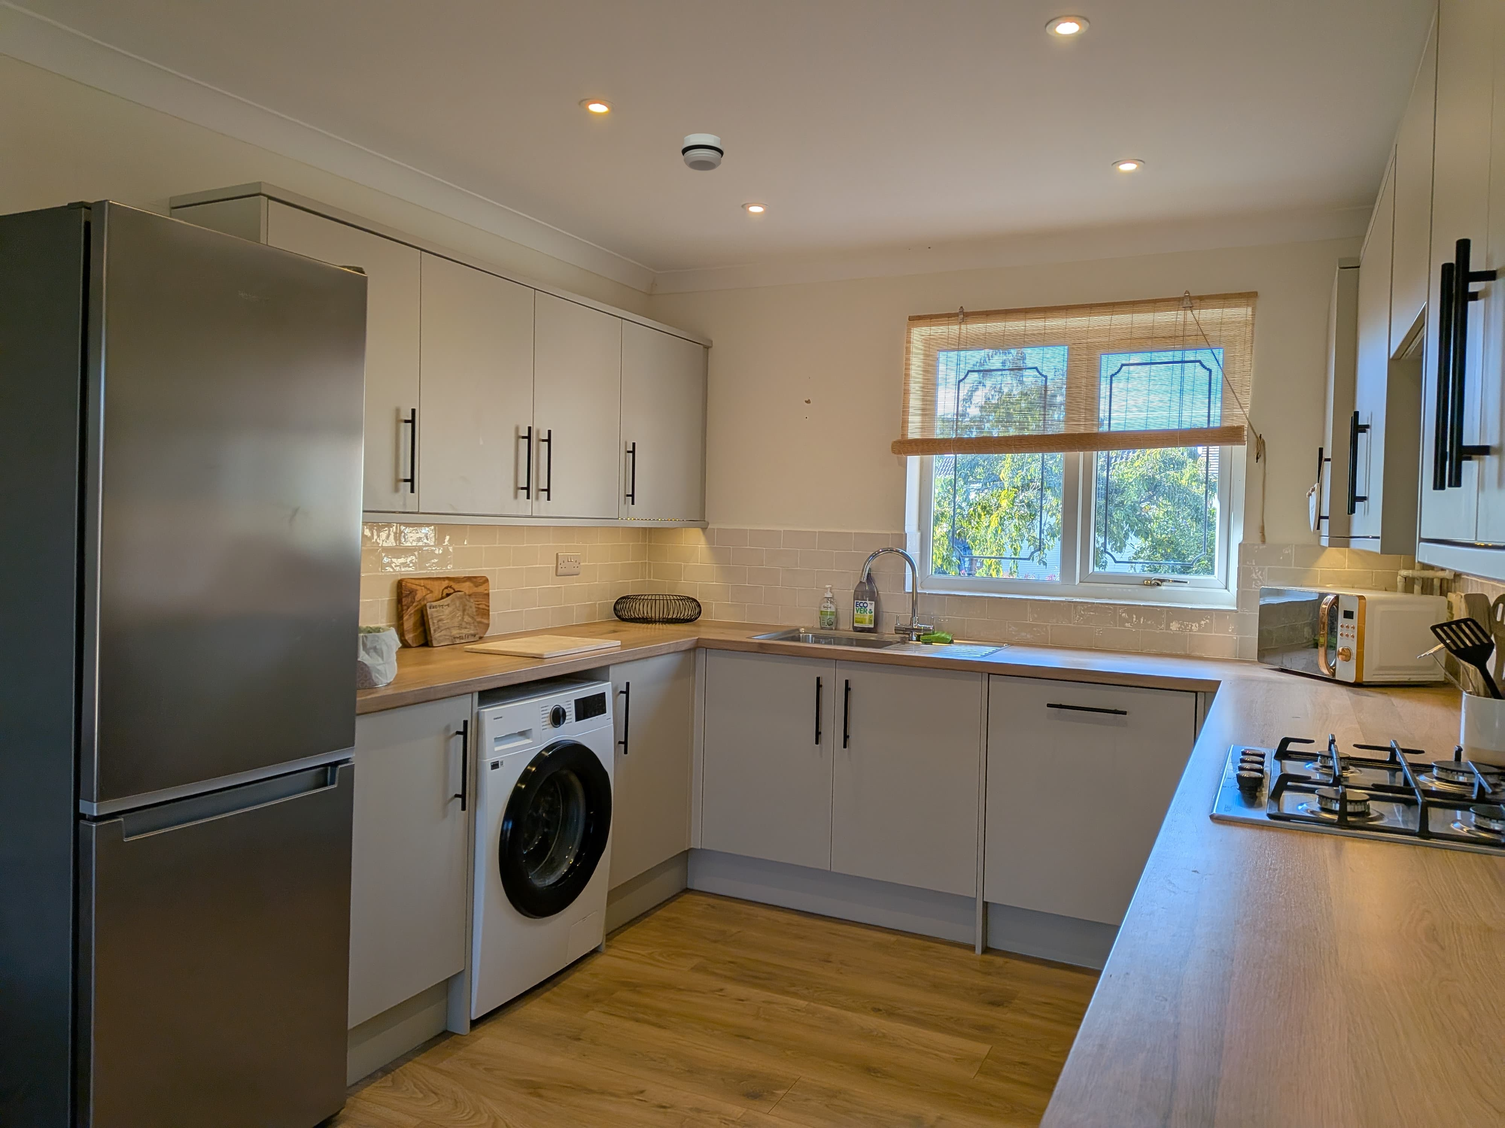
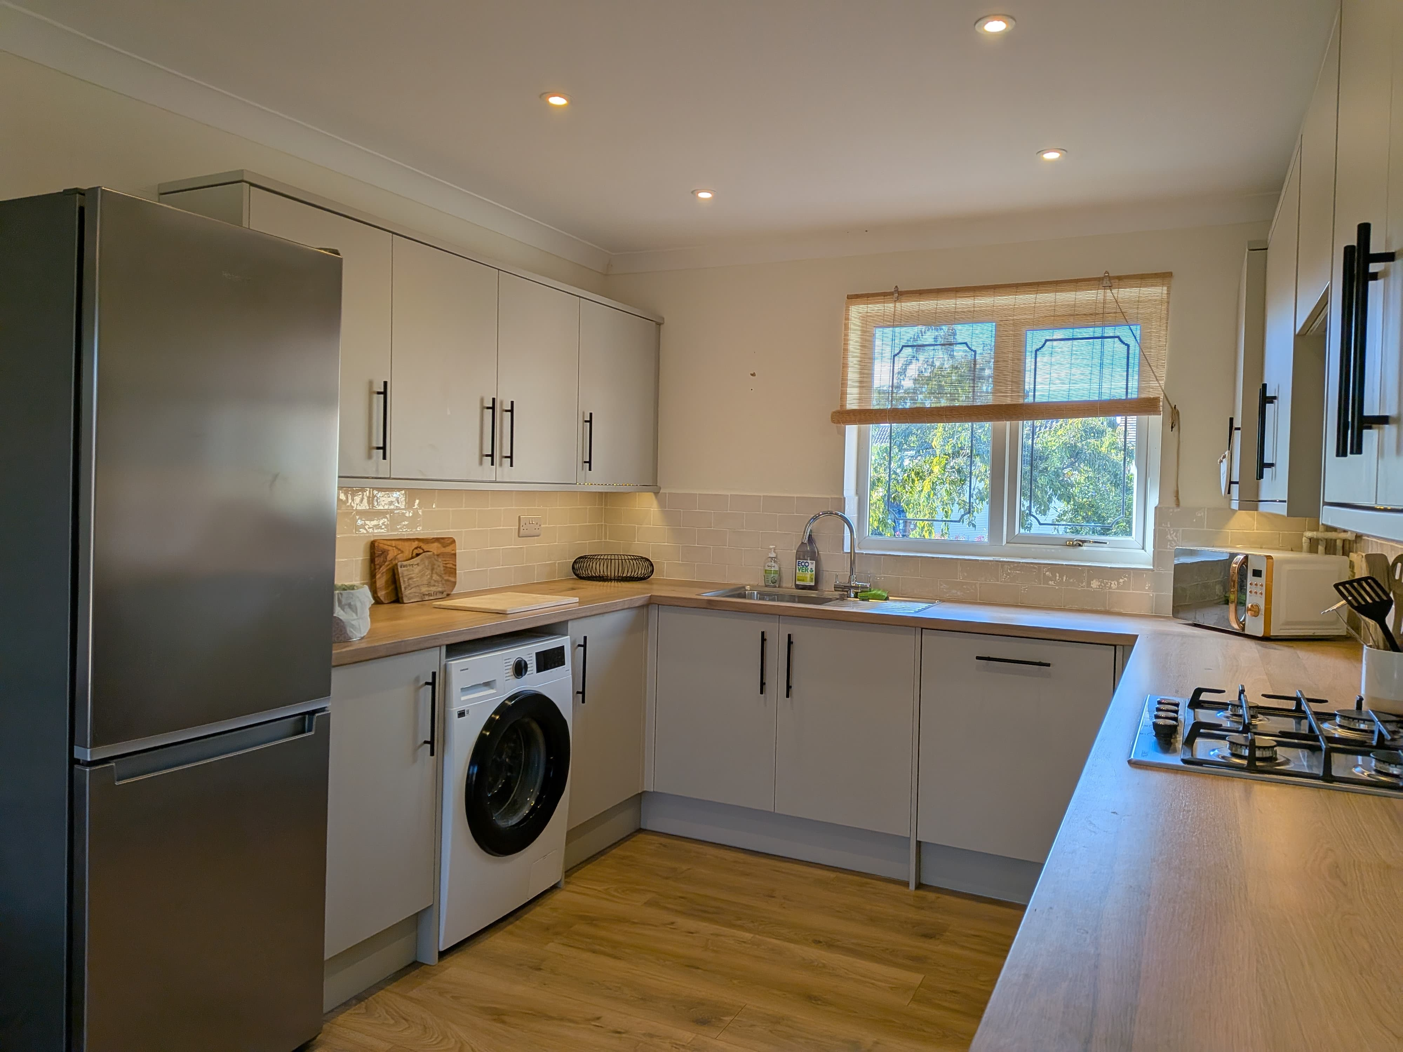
- smoke detector [681,133,724,171]
